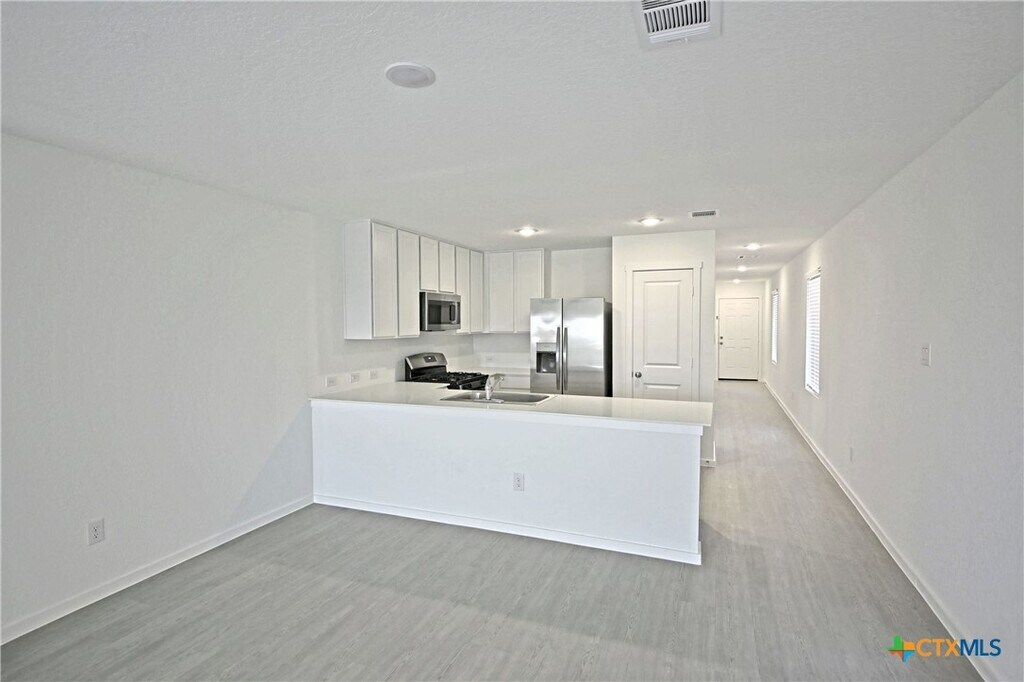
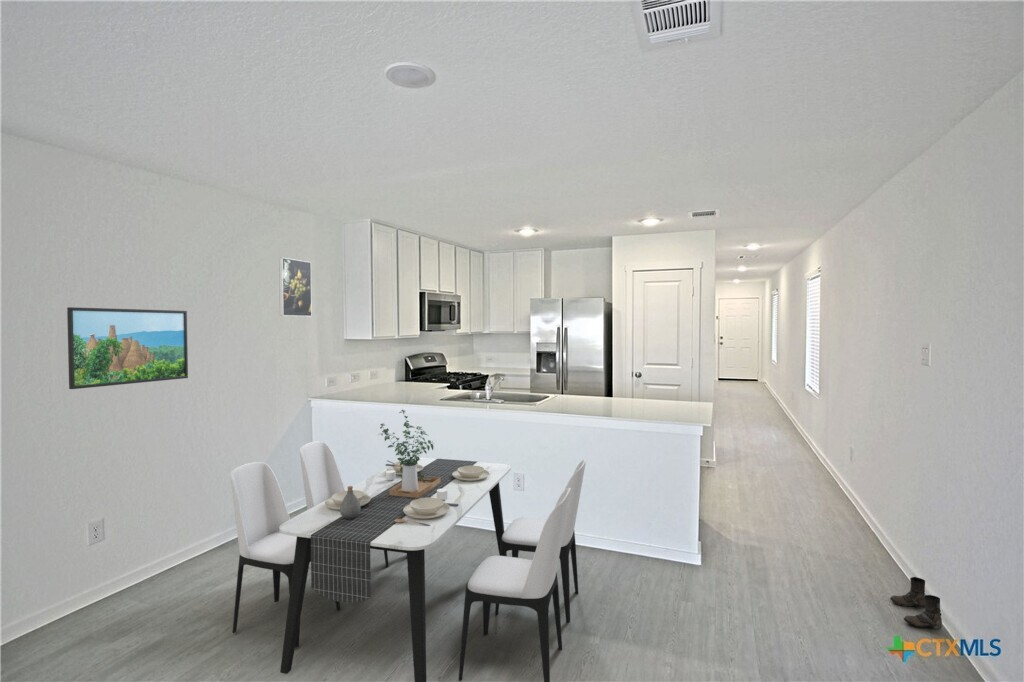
+ dining table [229,409,587,682]
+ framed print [66,306,189,390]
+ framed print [278,257,313,317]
+ boots [889,576,943,630]
